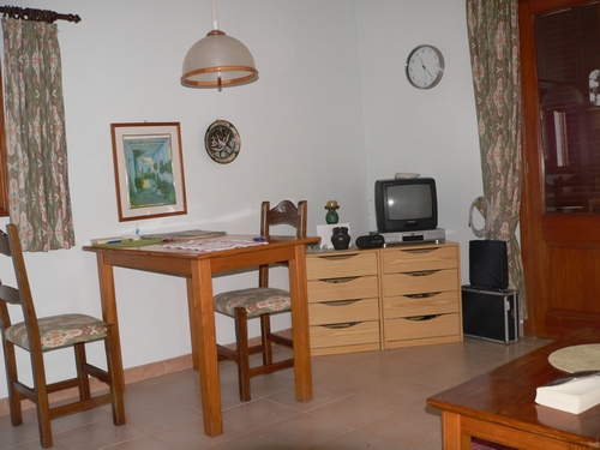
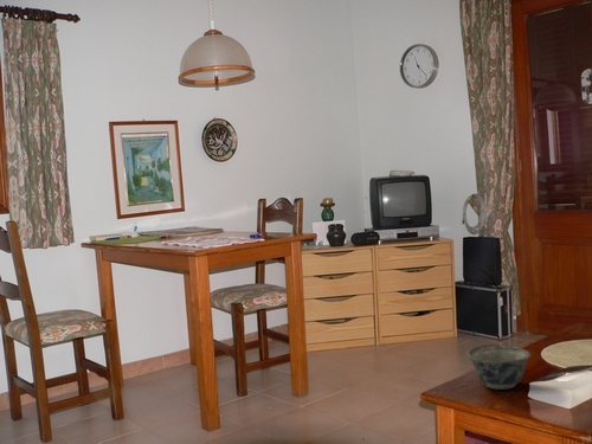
+ bowl [466,343,532,391]
